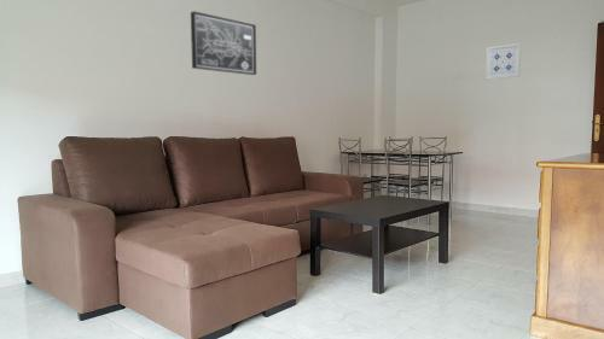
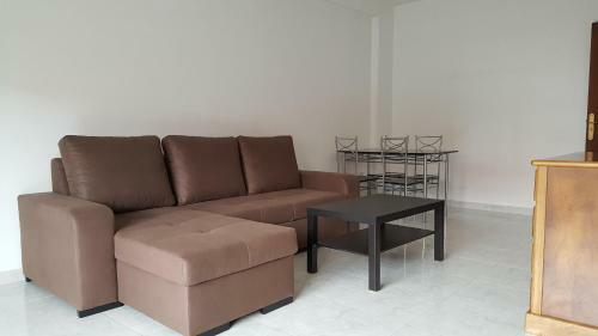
- wall art [484,42,522,81]
- wall art [190,10,257,76]
